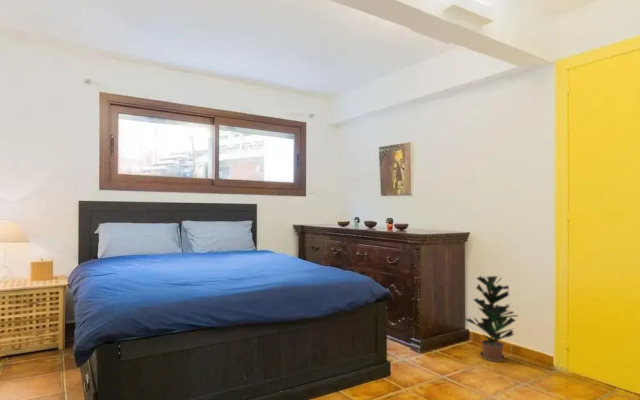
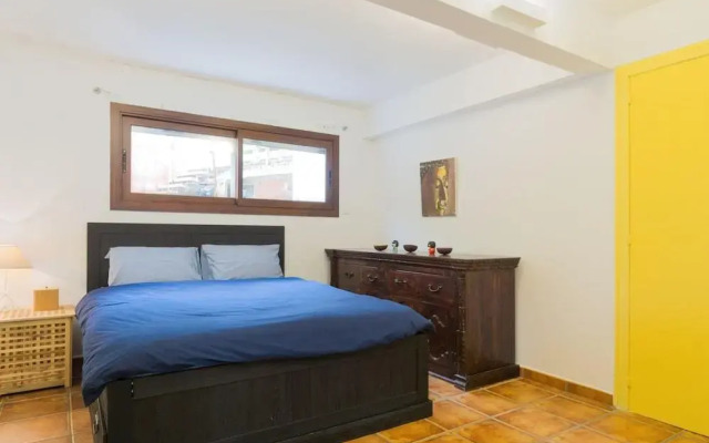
- potted plant [465,275,519,363]
